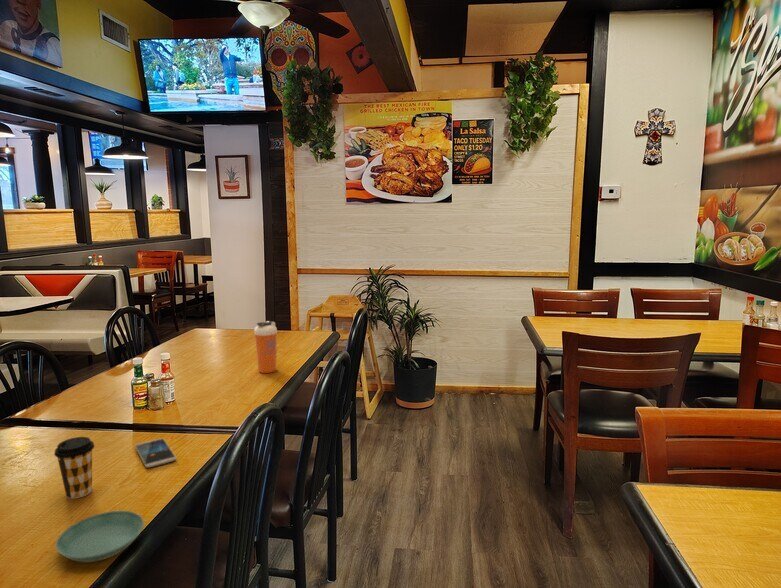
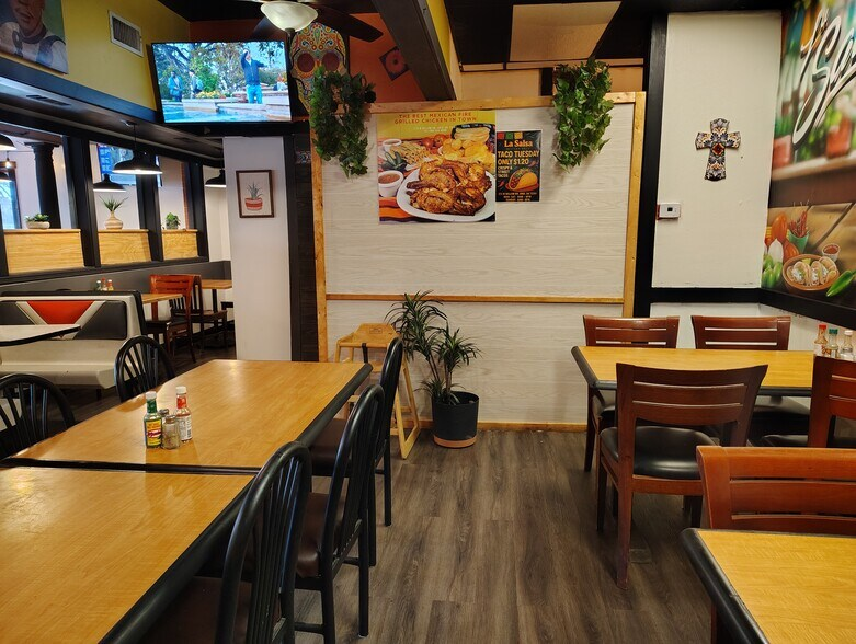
- smartphone [134,437,177,469]
- coffee cup [53,436,95,500]
- saucer [55,510,145,563]
- shaker bottle [253,320,278,374]
